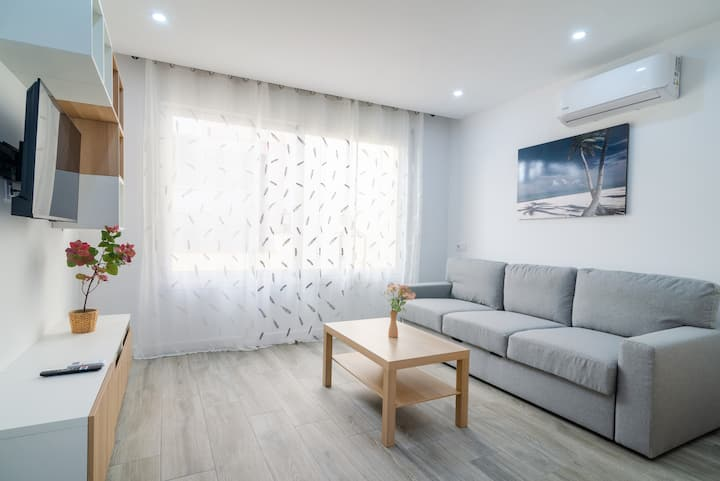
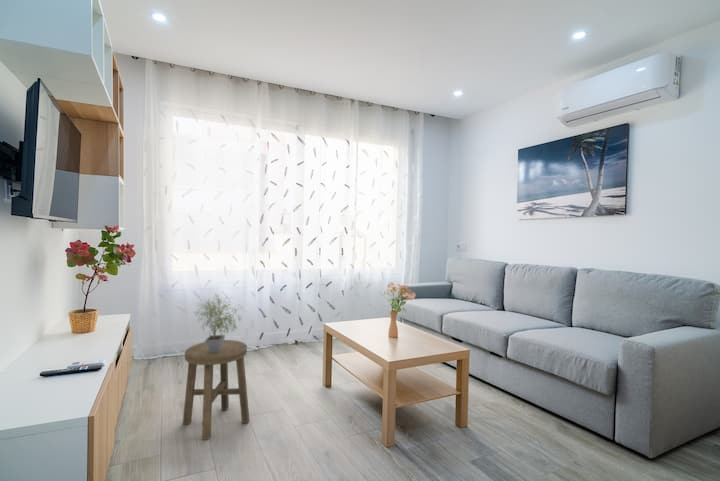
+ stool [182,339,250,441]
+ potted plant [194,293,243,352]
